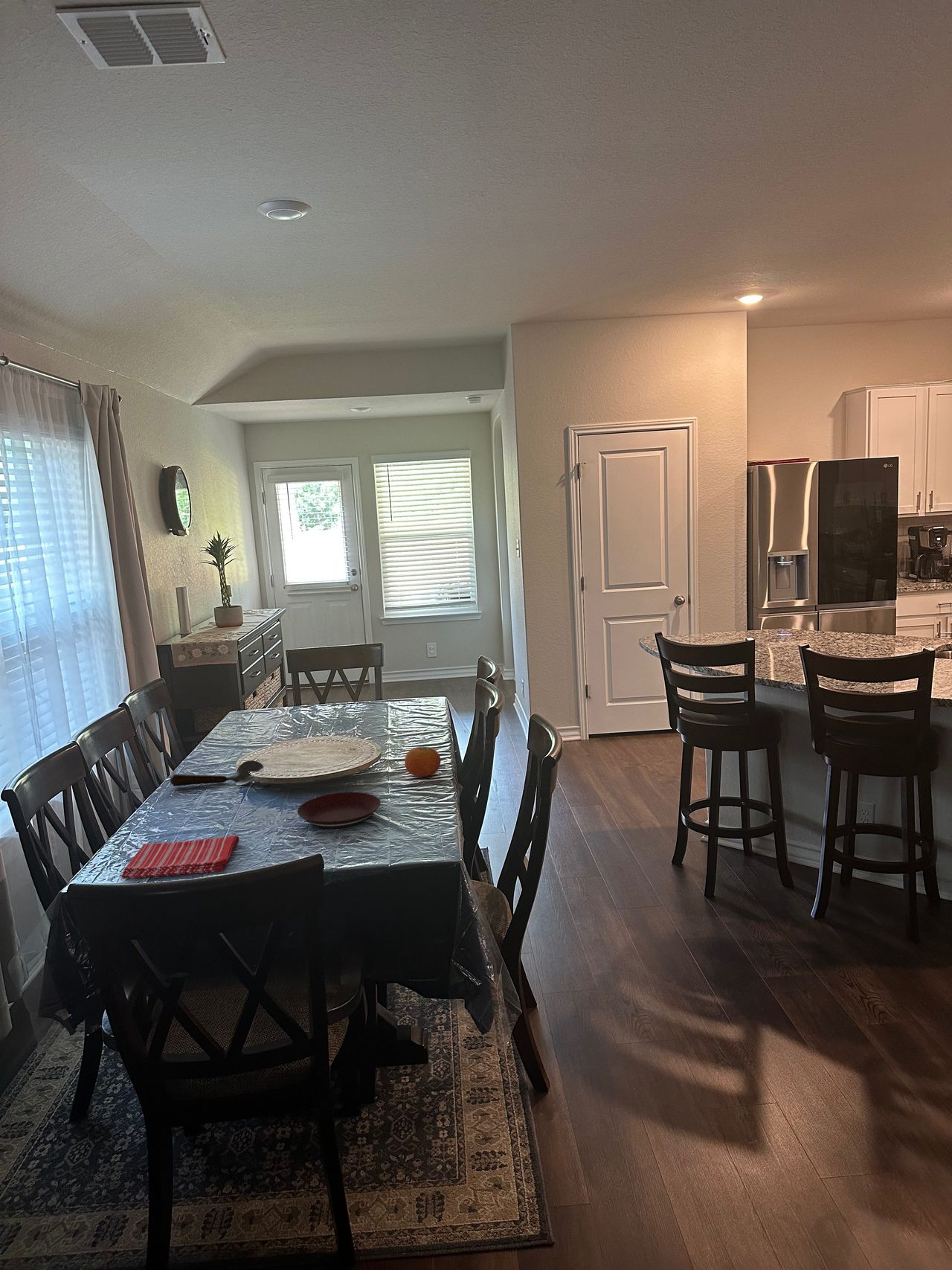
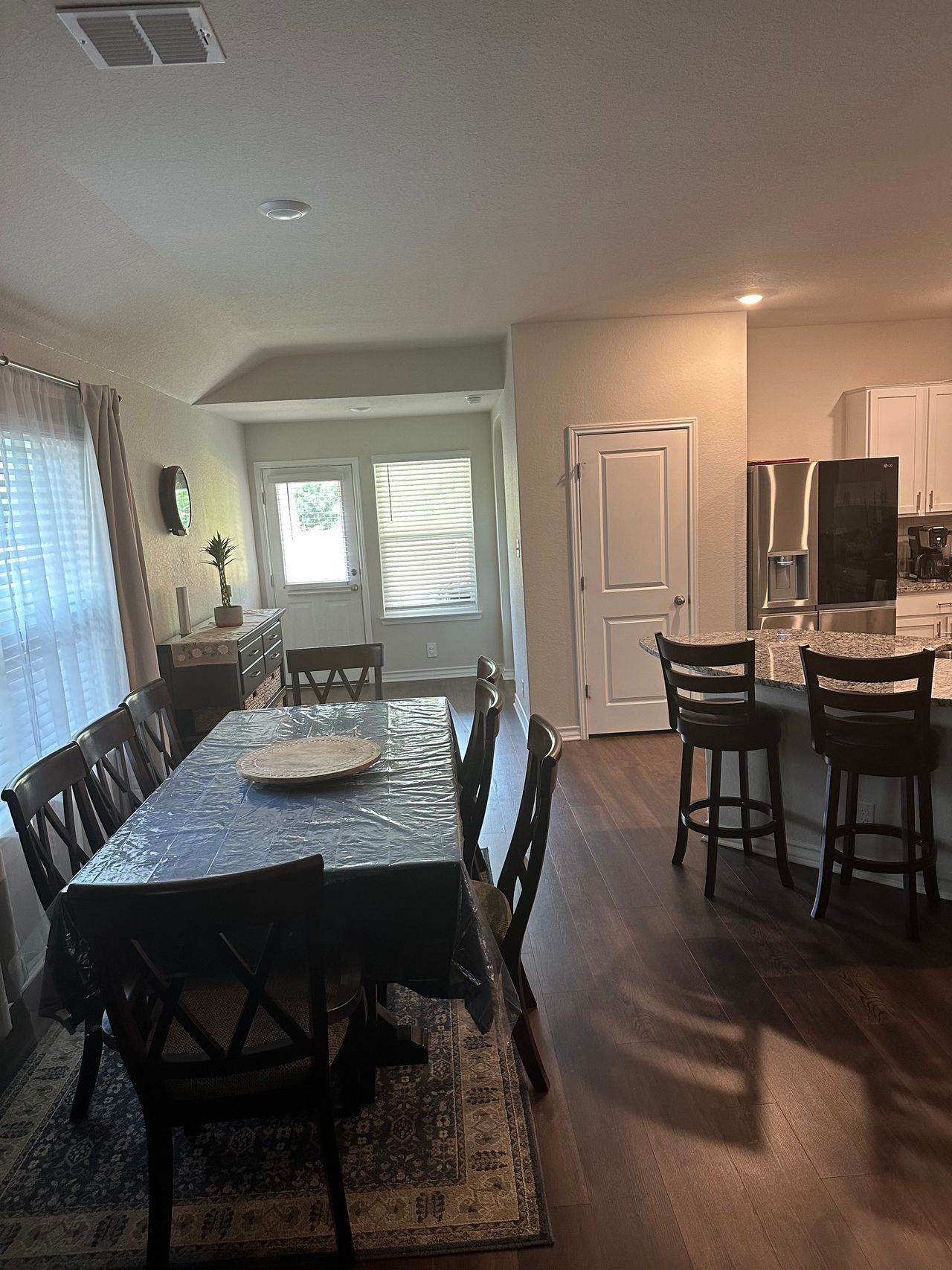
- fruit [404,746,442,777]
- plate [297,792,382,829]
- spoon [170,760,264,787]
- dish towel [120,835,239,879]
